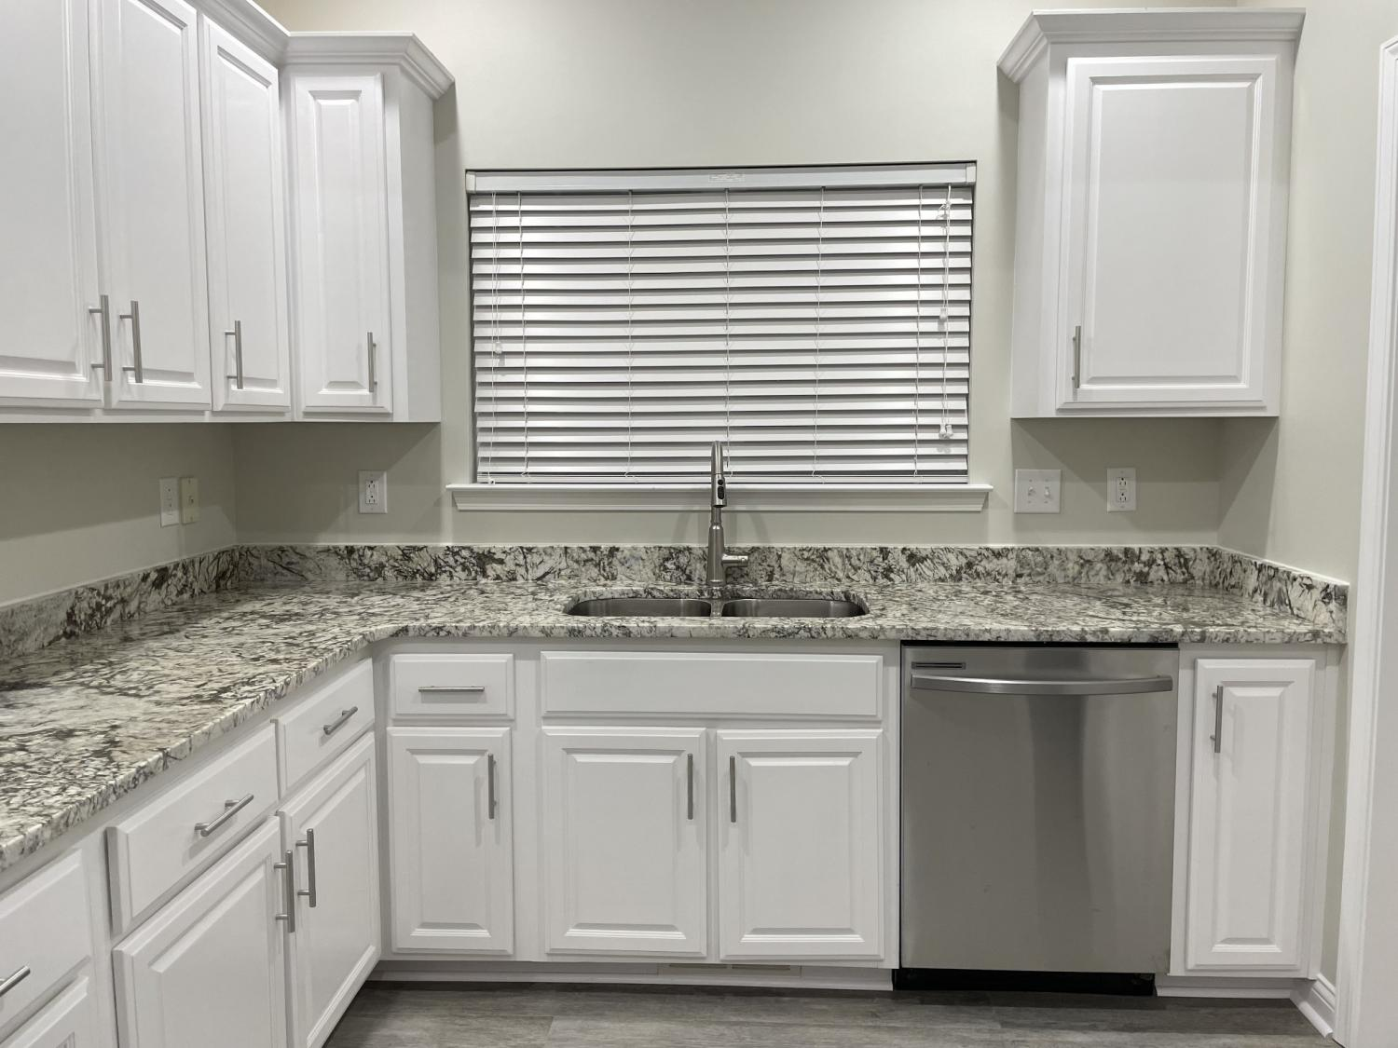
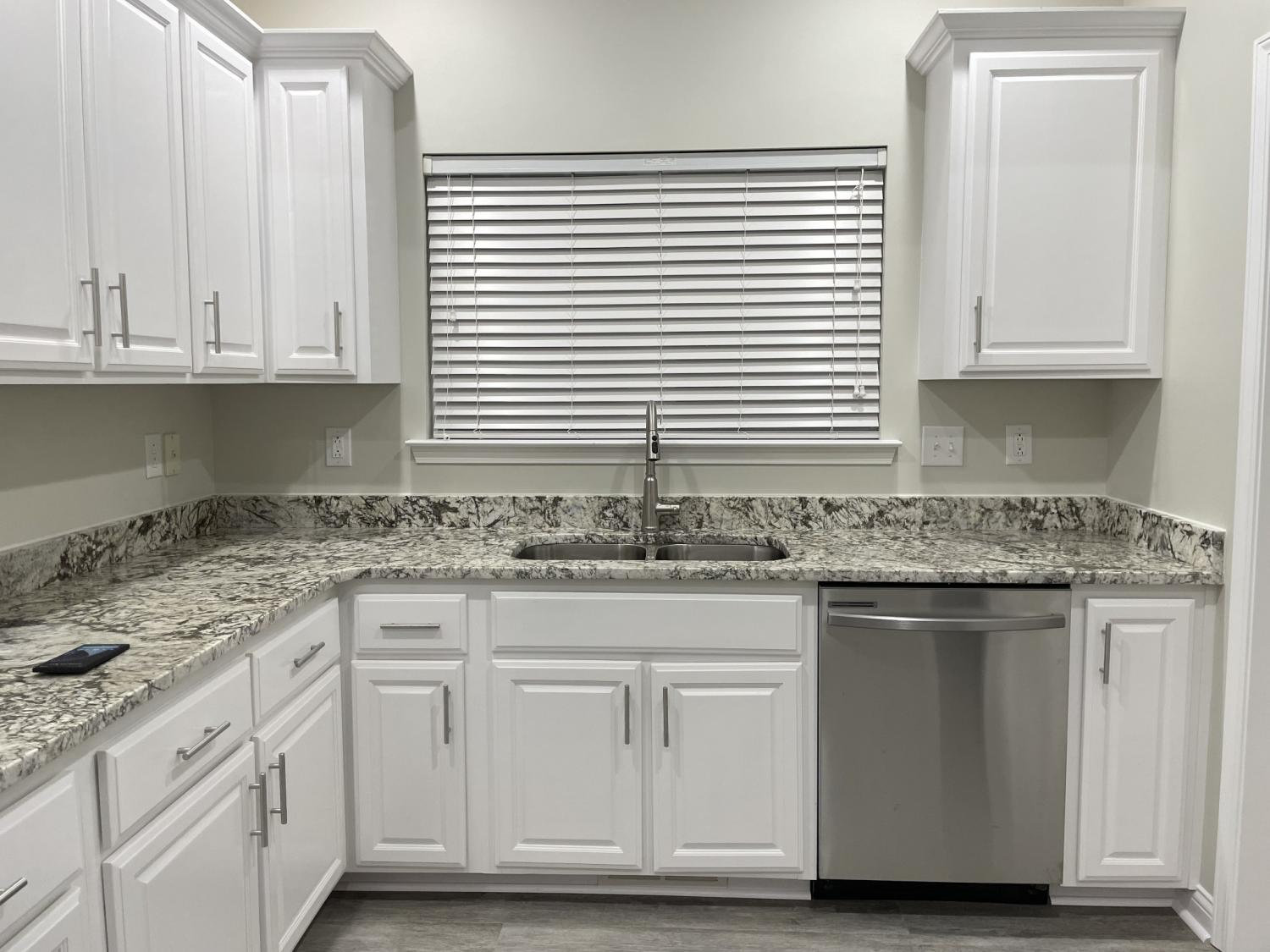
+ smartphone [31,643,131,674]
